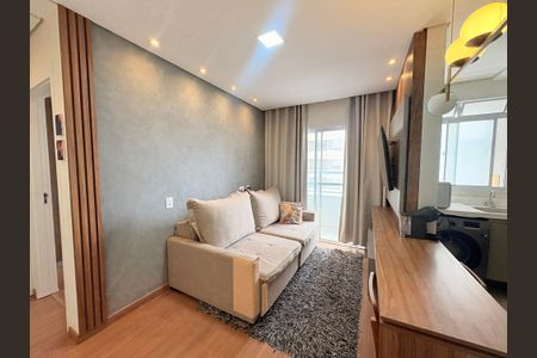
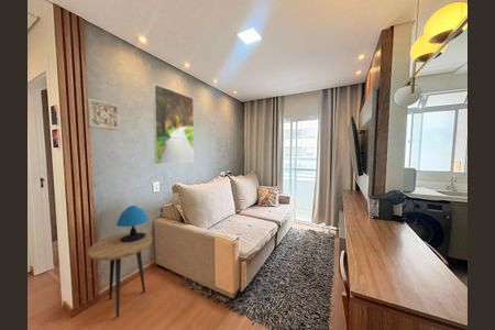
+ side table [87,231,153,319]
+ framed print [152,82,195,165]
+ table lamp [116,205,150,242]
+ wall ornament [86,97,120,131]
